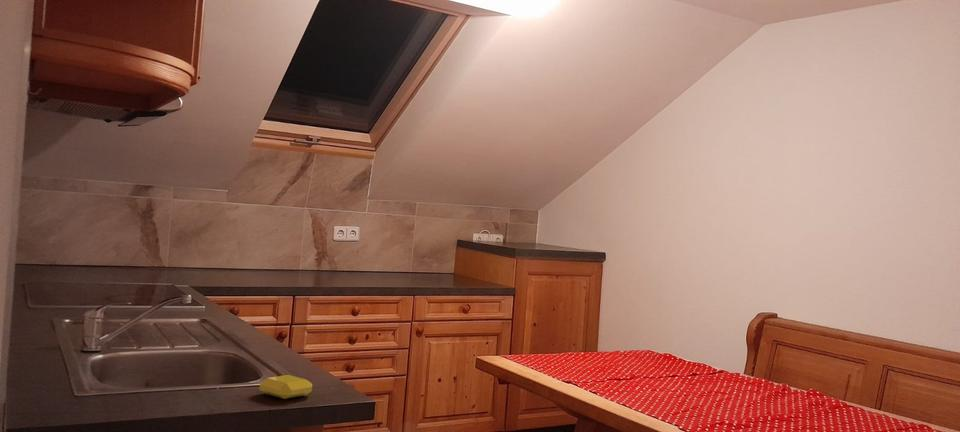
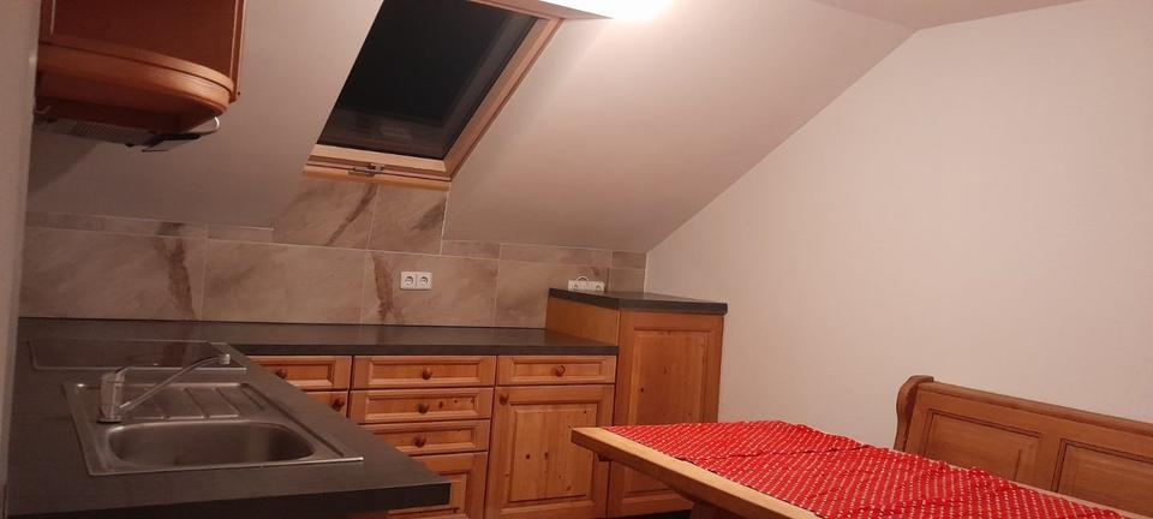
- soap bar [258,374,313,400]
